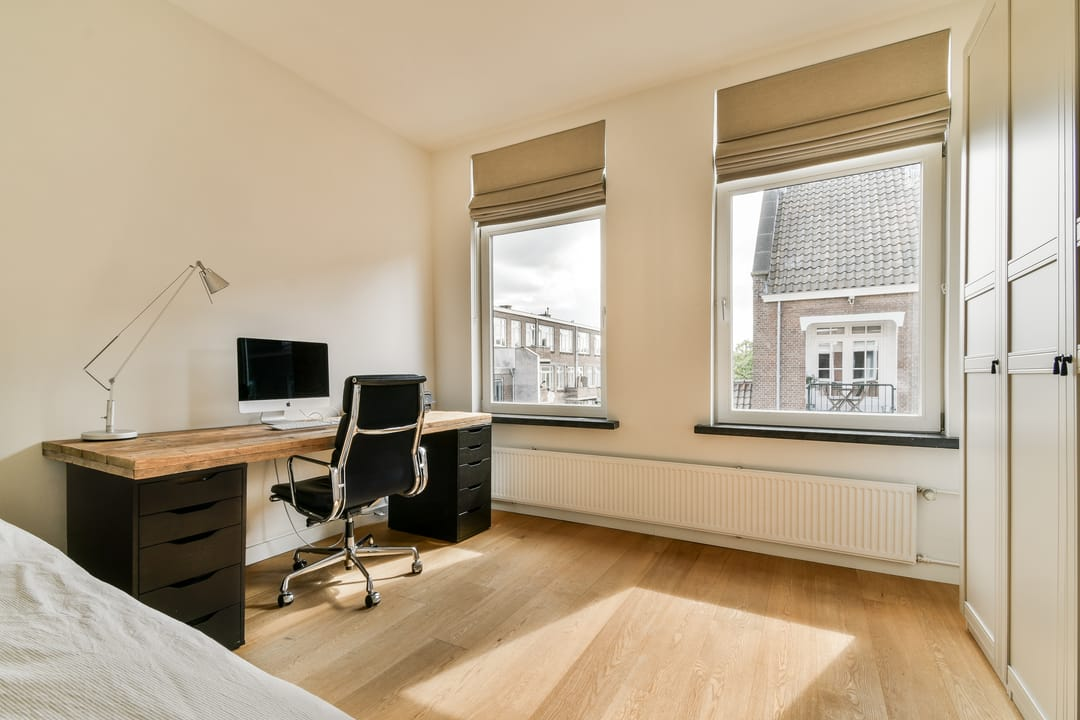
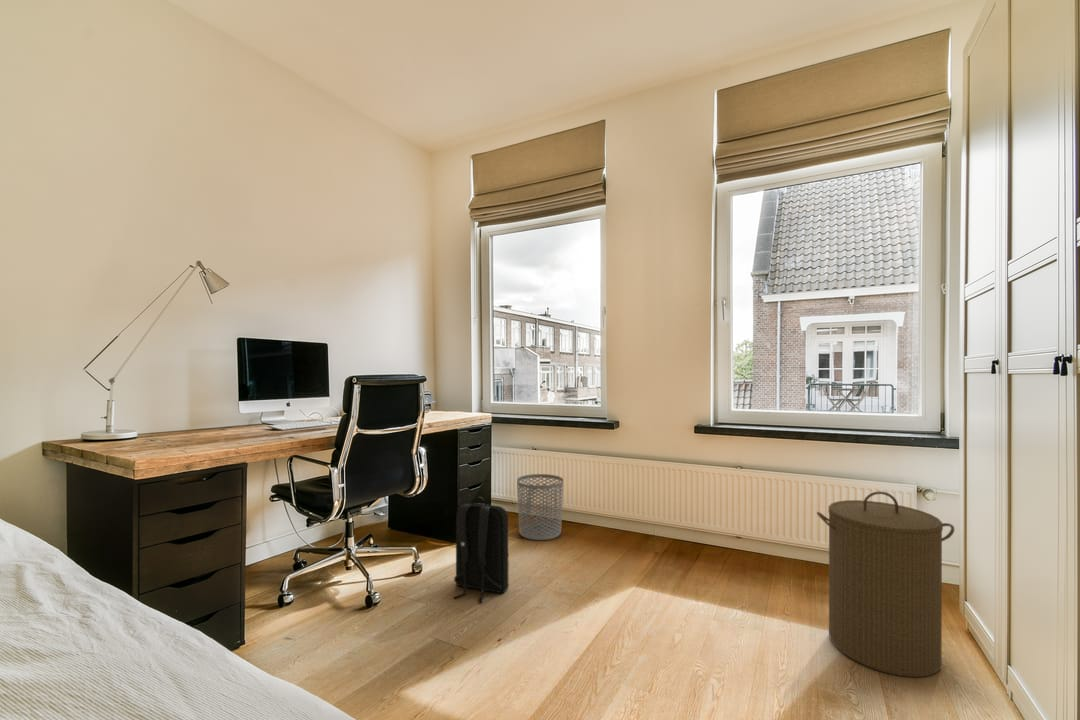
+ laundry hamper [816,490,955,678]
+ waste bin [516,473,564,541]
+ backpack [452,496,509,604]
